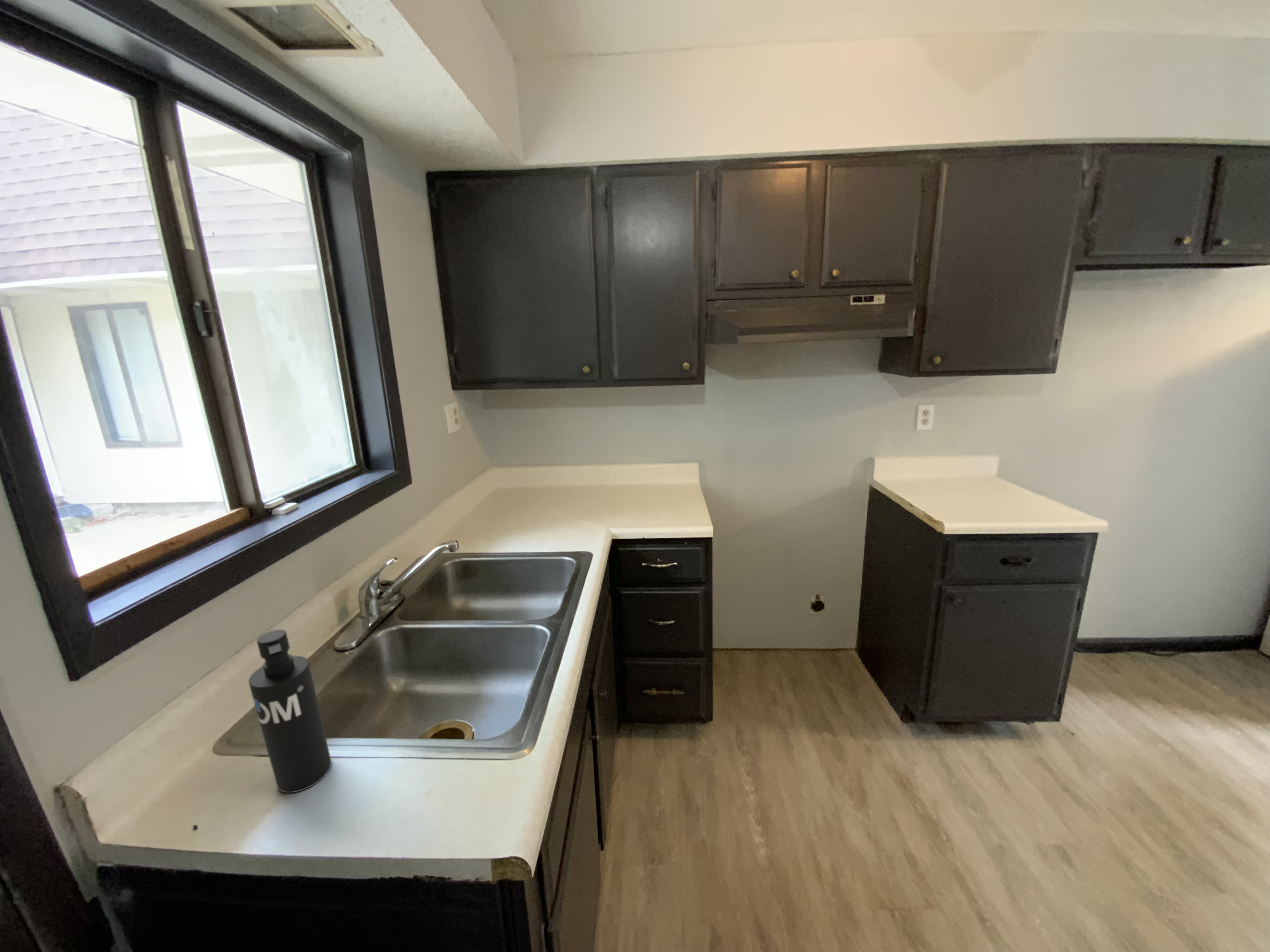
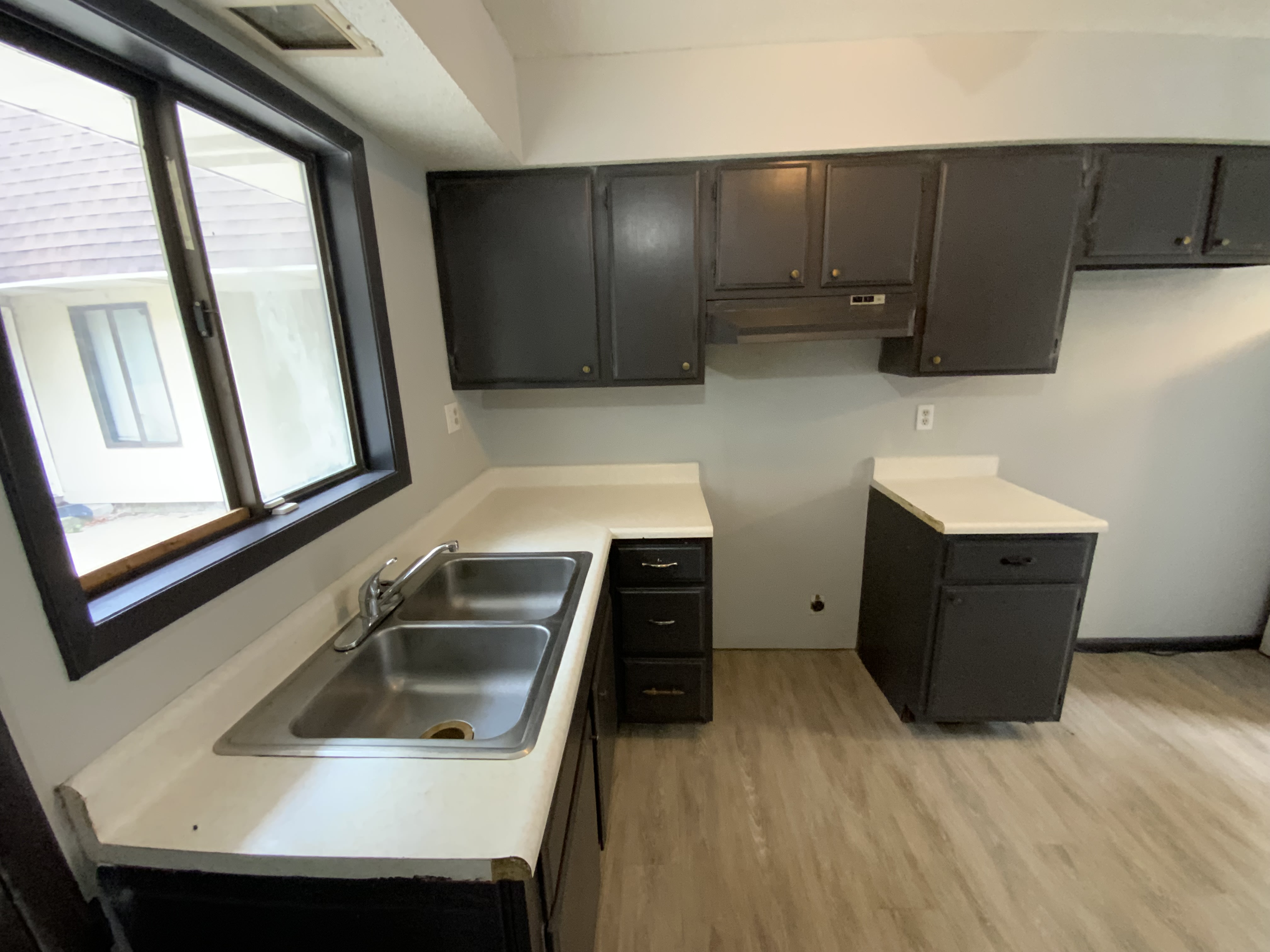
- soap dispenser [248,629,332,793]
